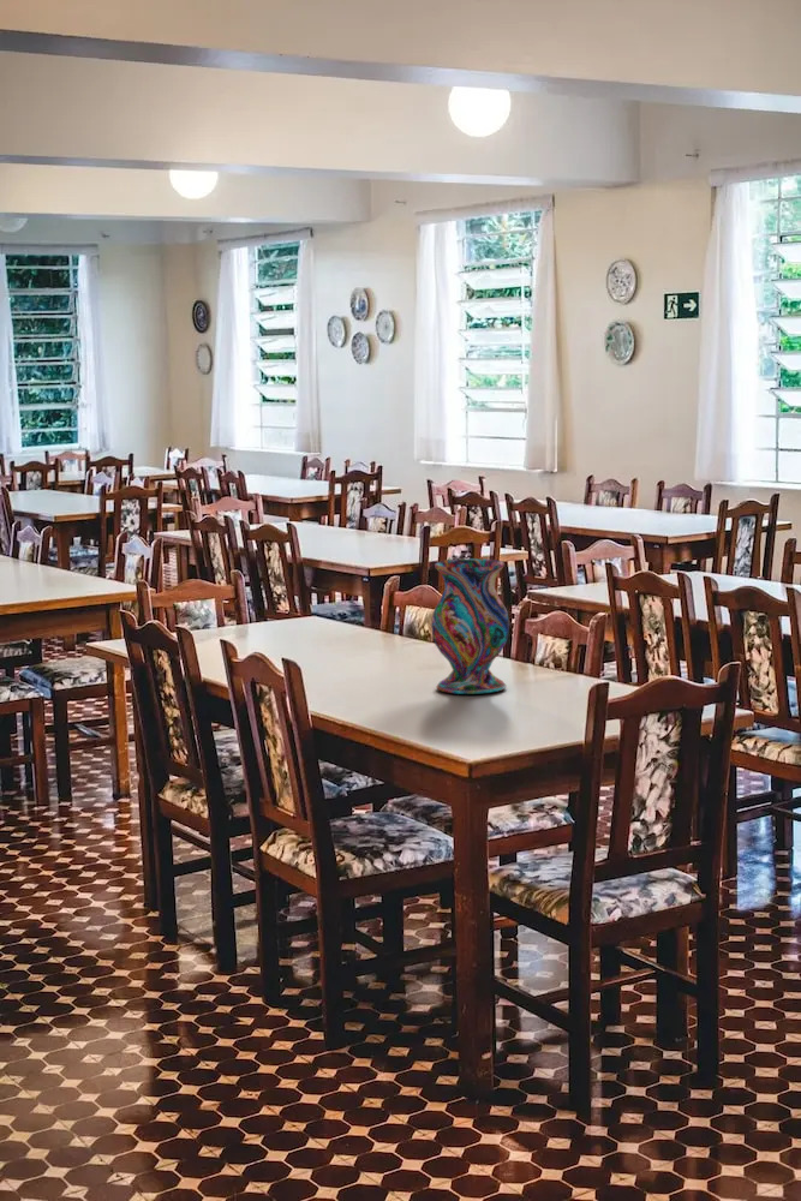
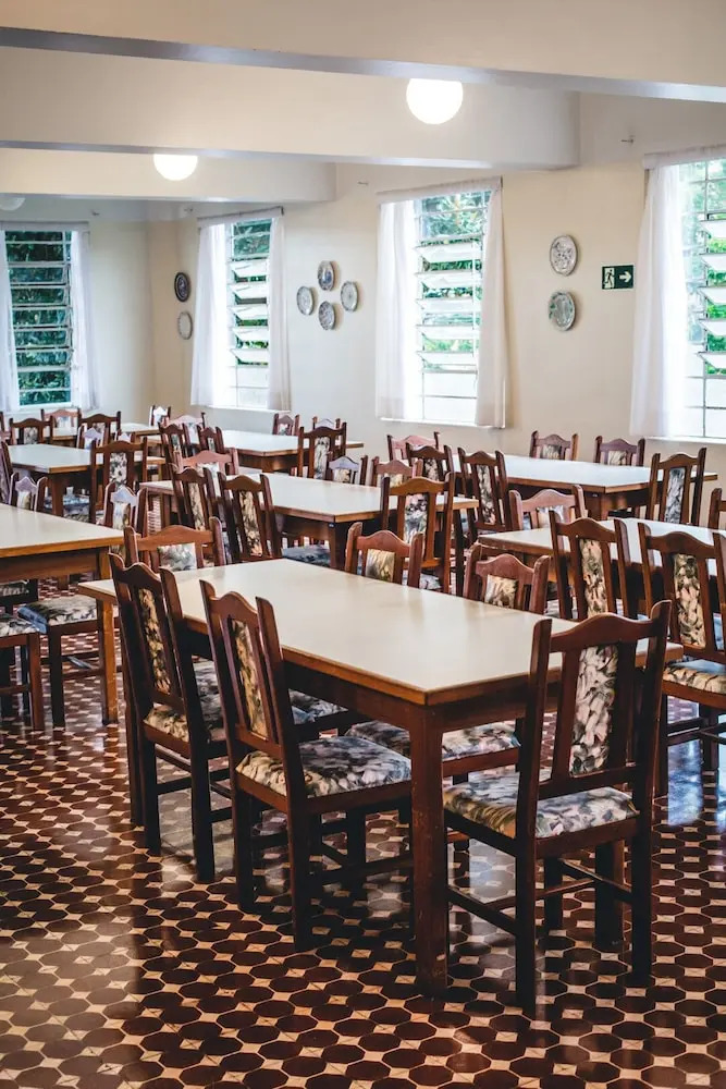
- vase [430,557,510,695]
